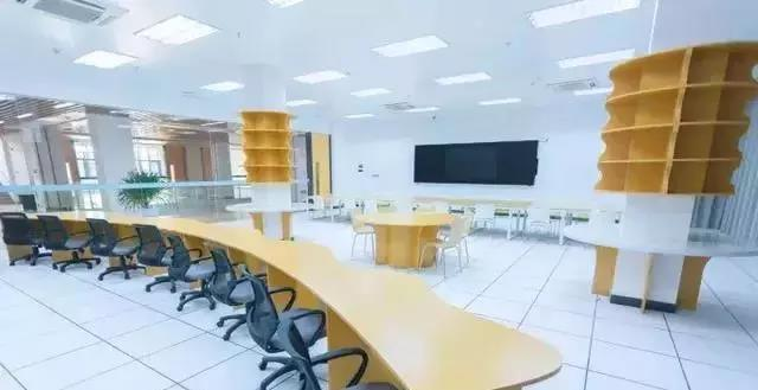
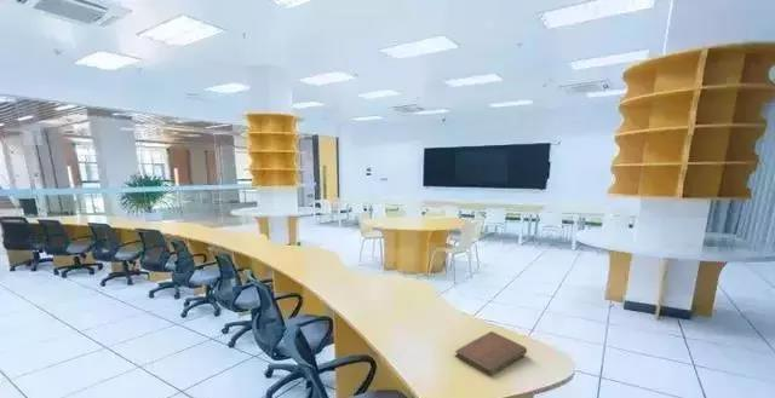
+ notebook [454,330,528,377]
